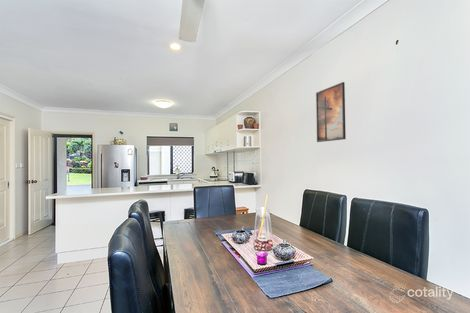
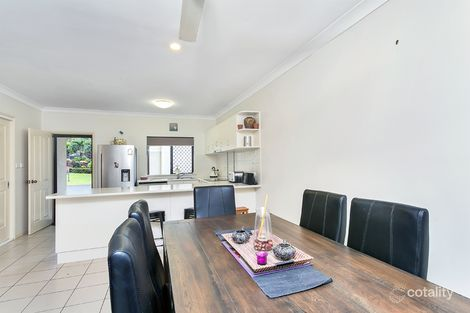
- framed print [315,81,347,143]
